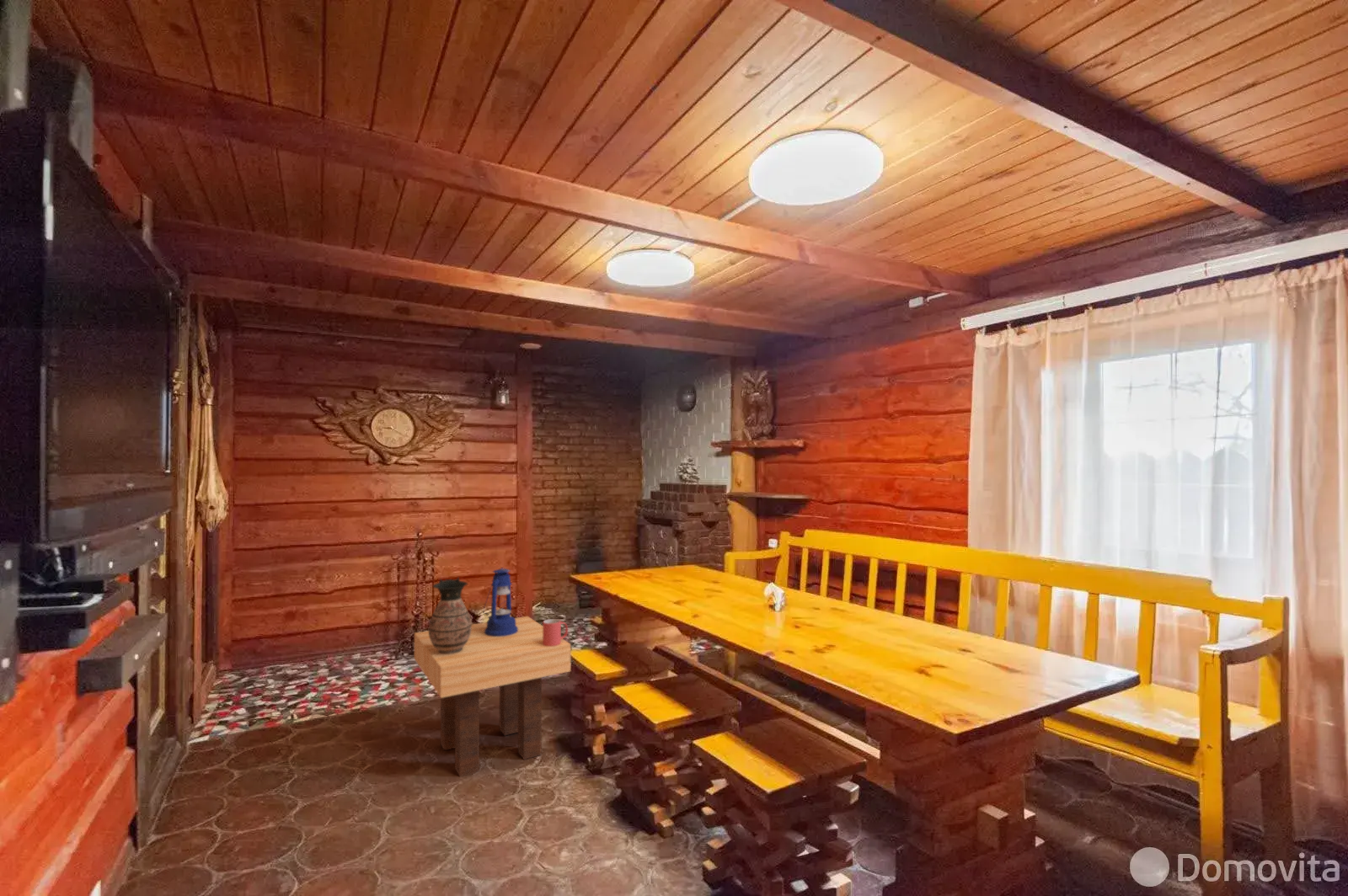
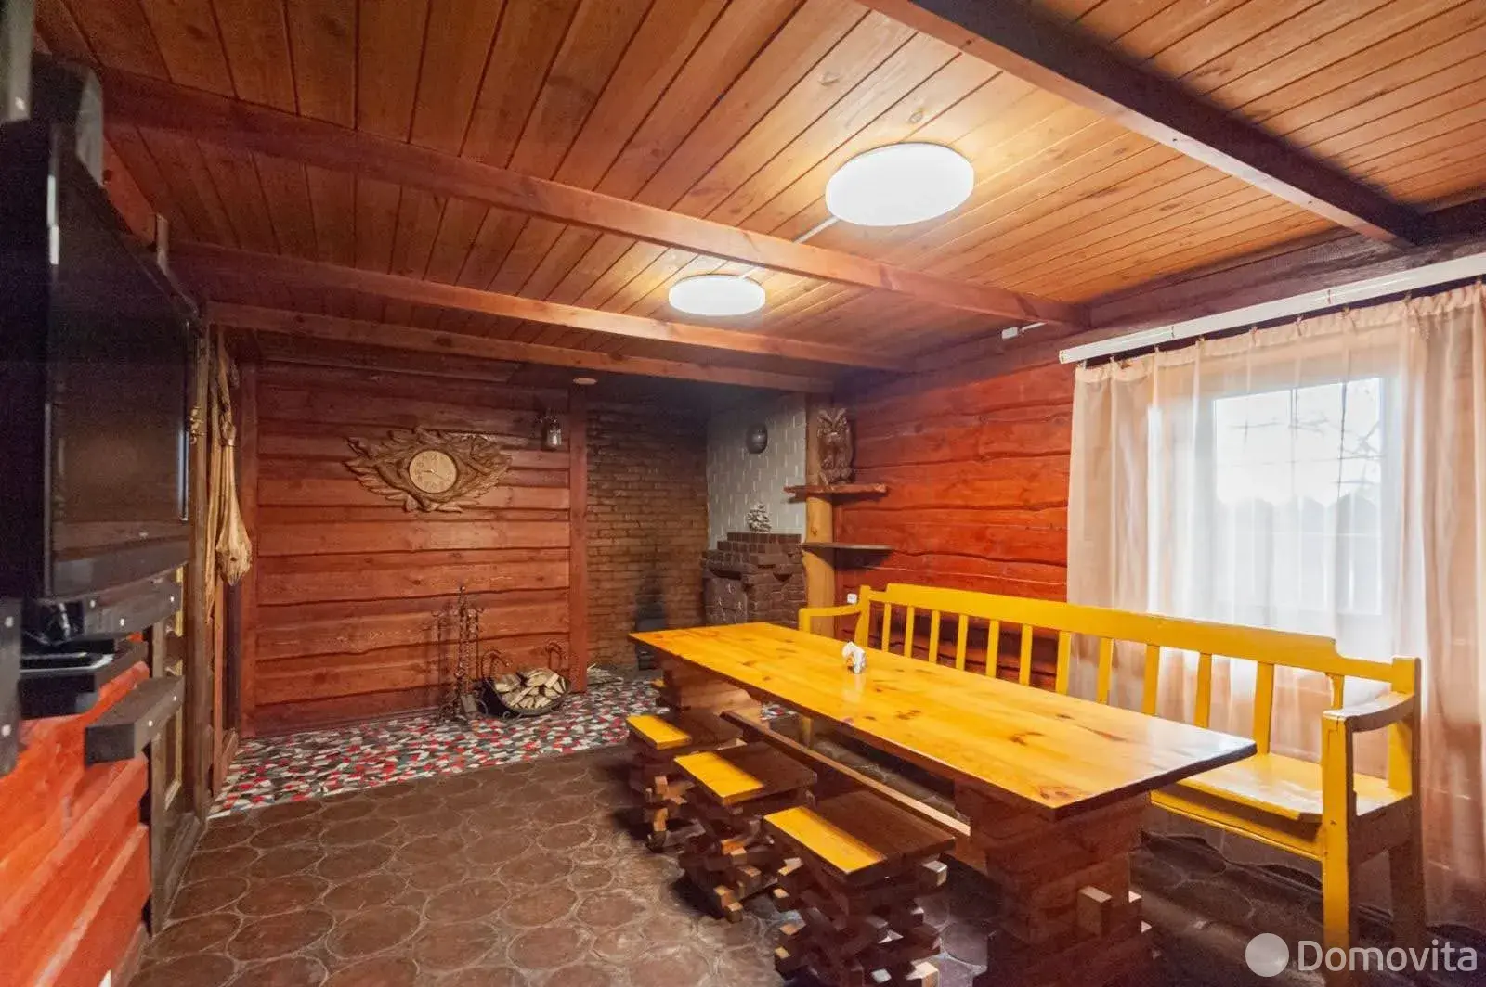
- ceramic jug [428,577,472,654]
- side table [414,616,571,777]
- lantern [482,568,518,637]
- mug [542,618,569,646]
